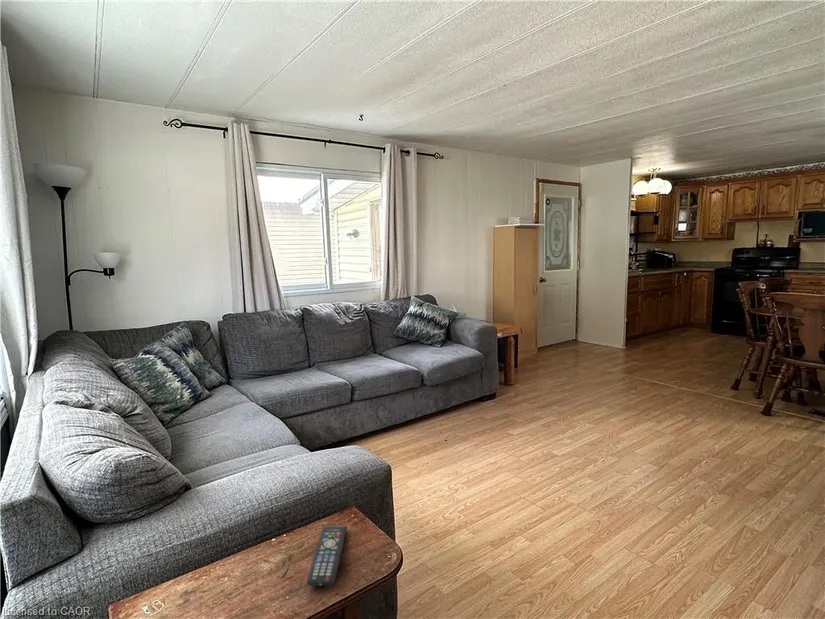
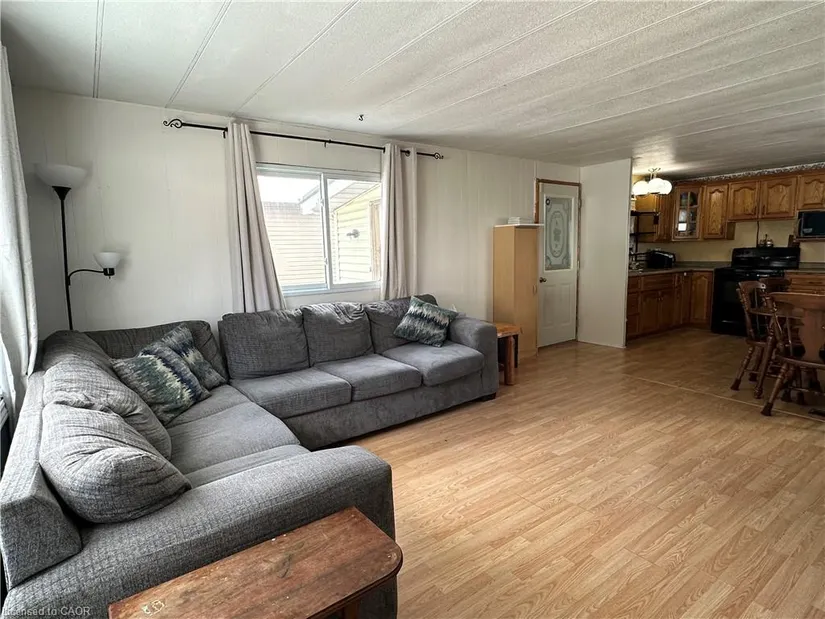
- remote control [306,524,348,587]
